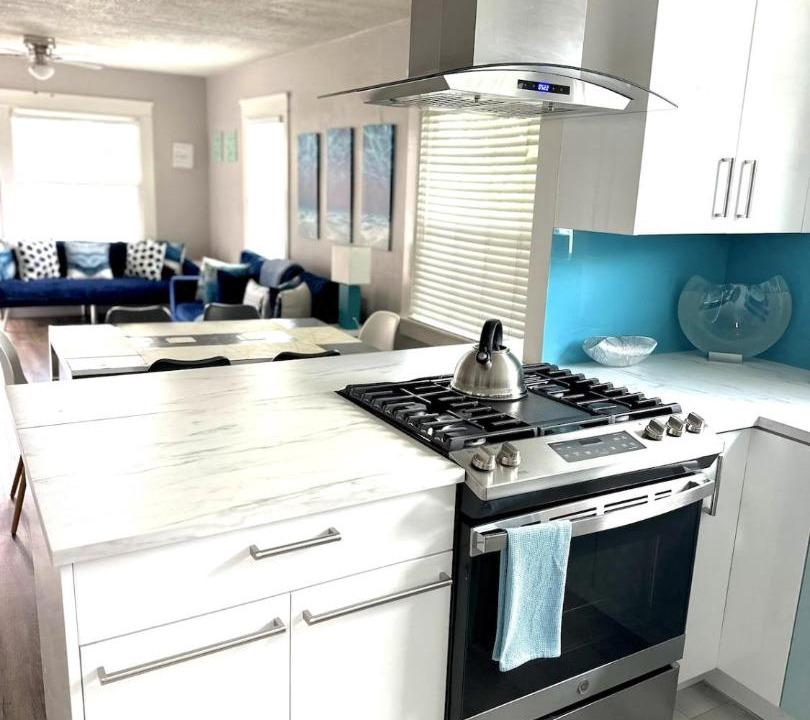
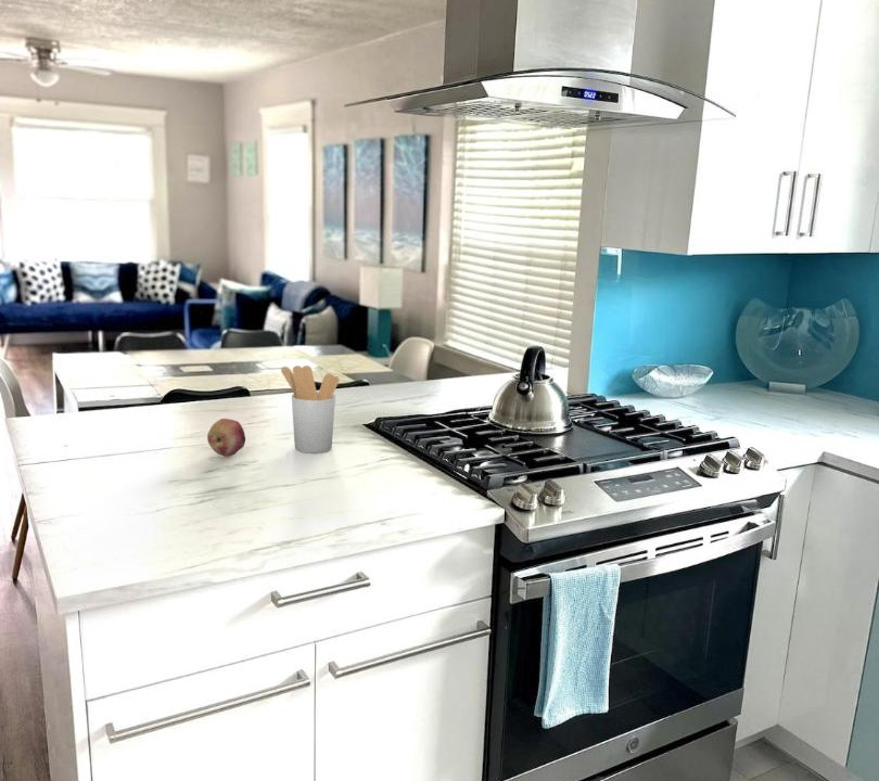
+ fruit [206,418,246,458]
+ utensil holder [280,364,341,454]
